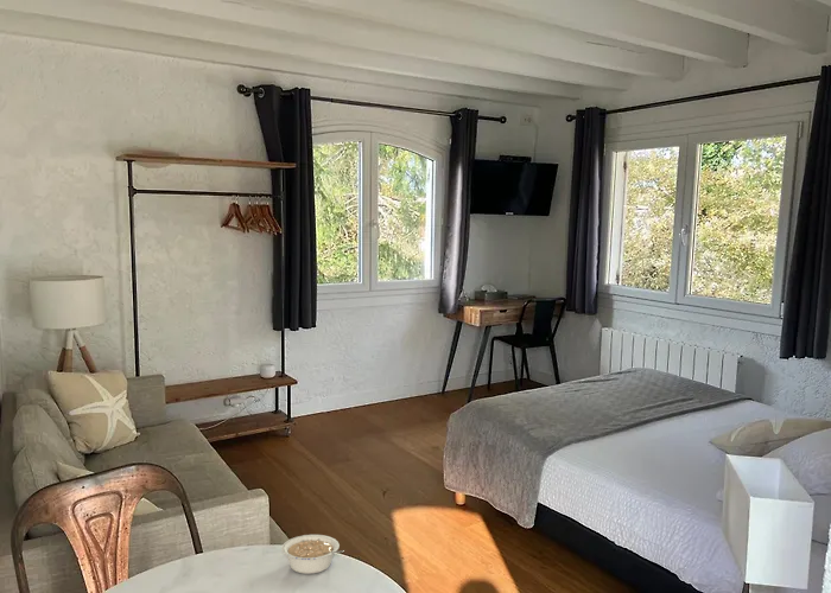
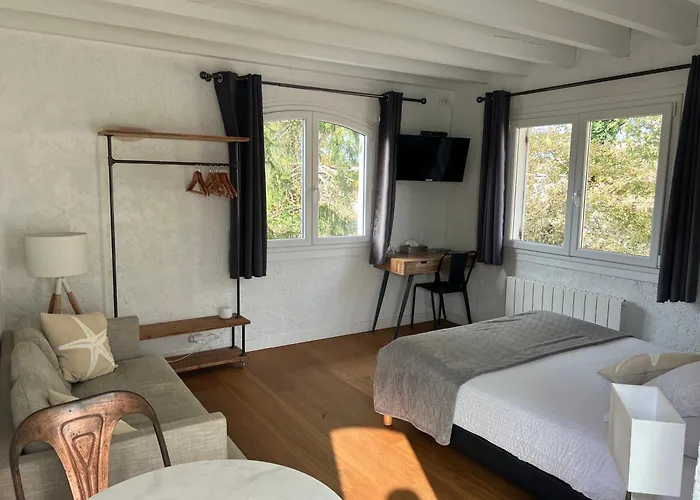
- legume [280,534,345,575]
